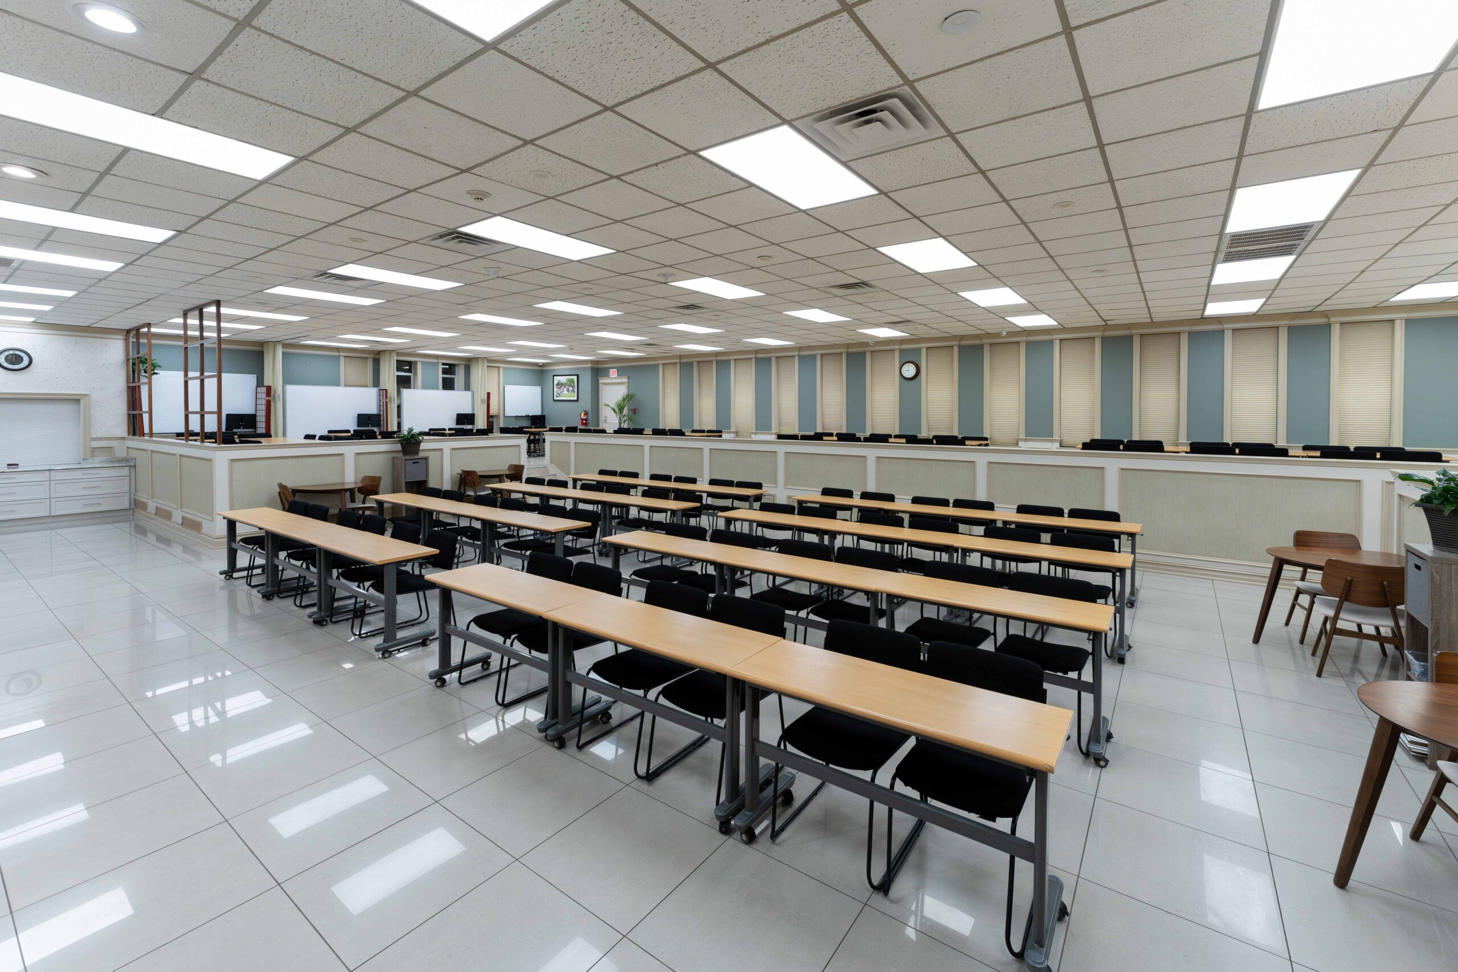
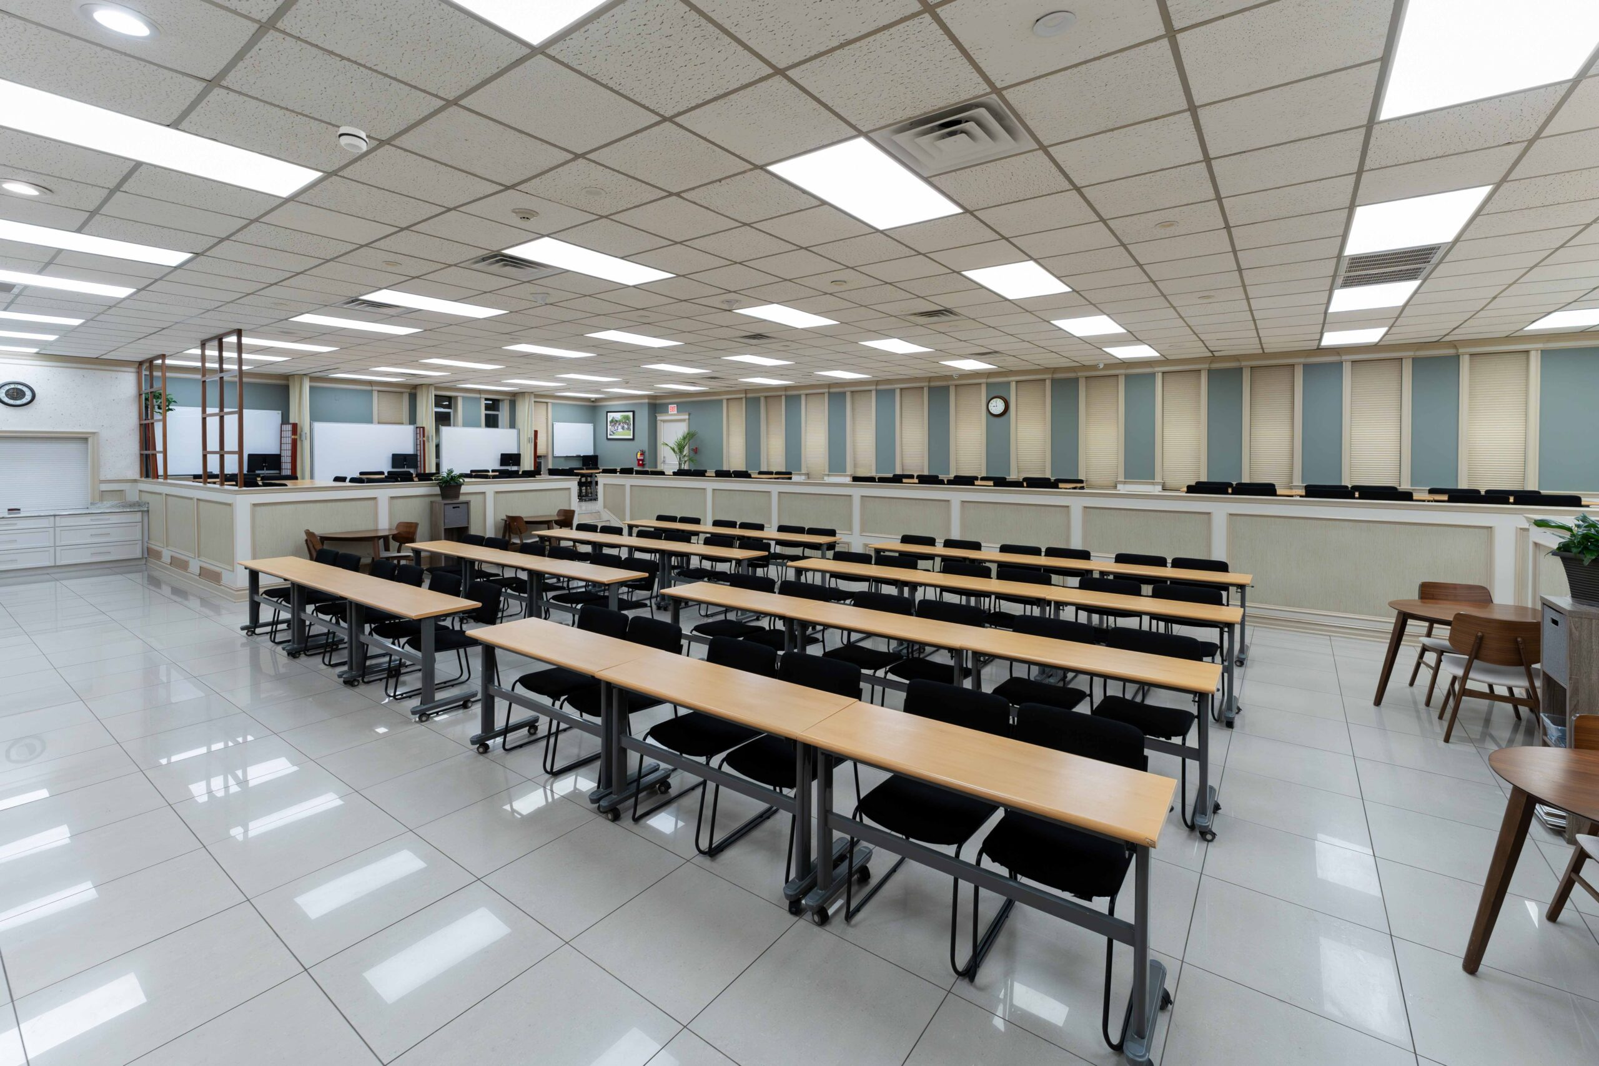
+ smoke detector [337,126,369,153]
